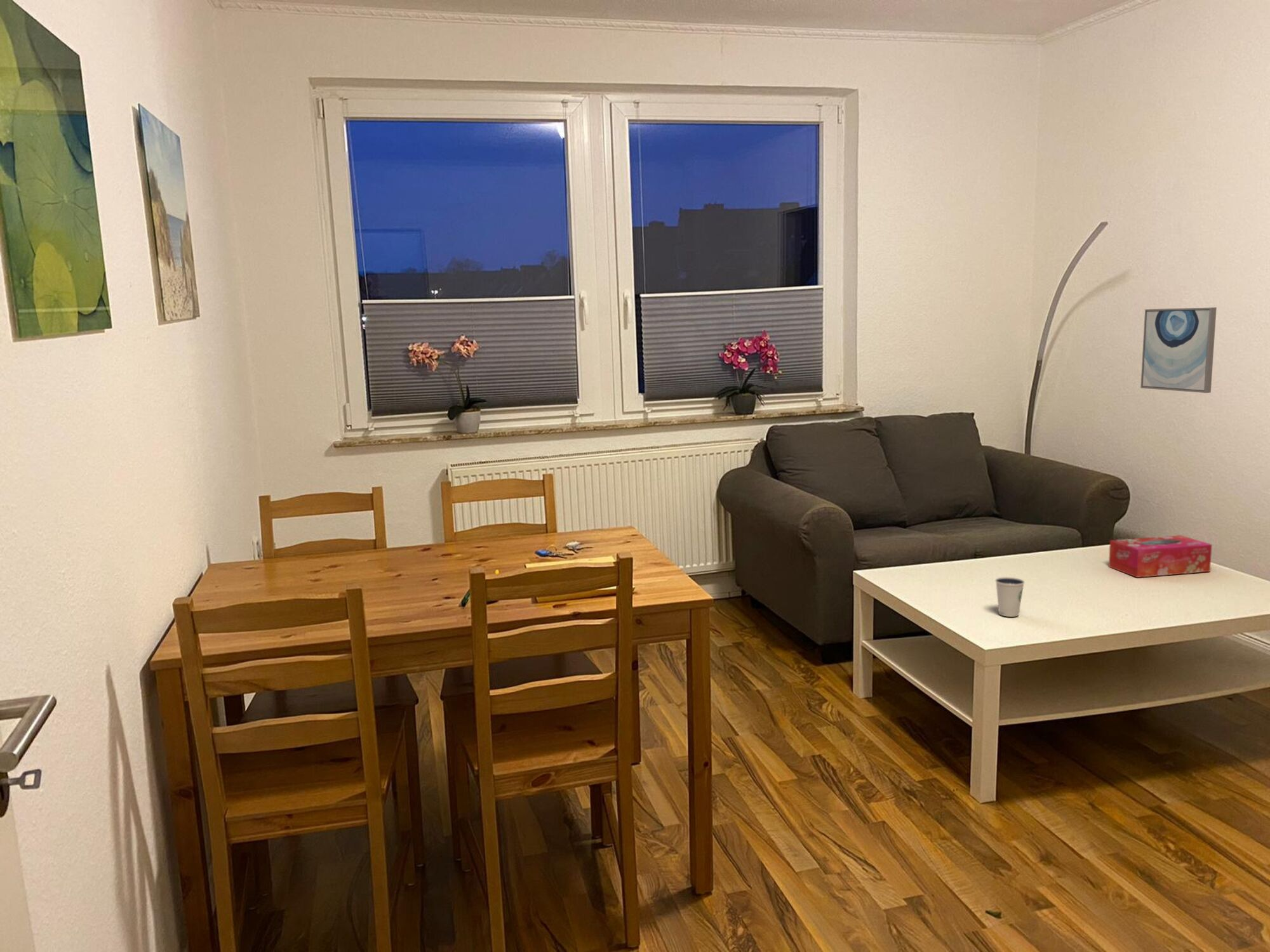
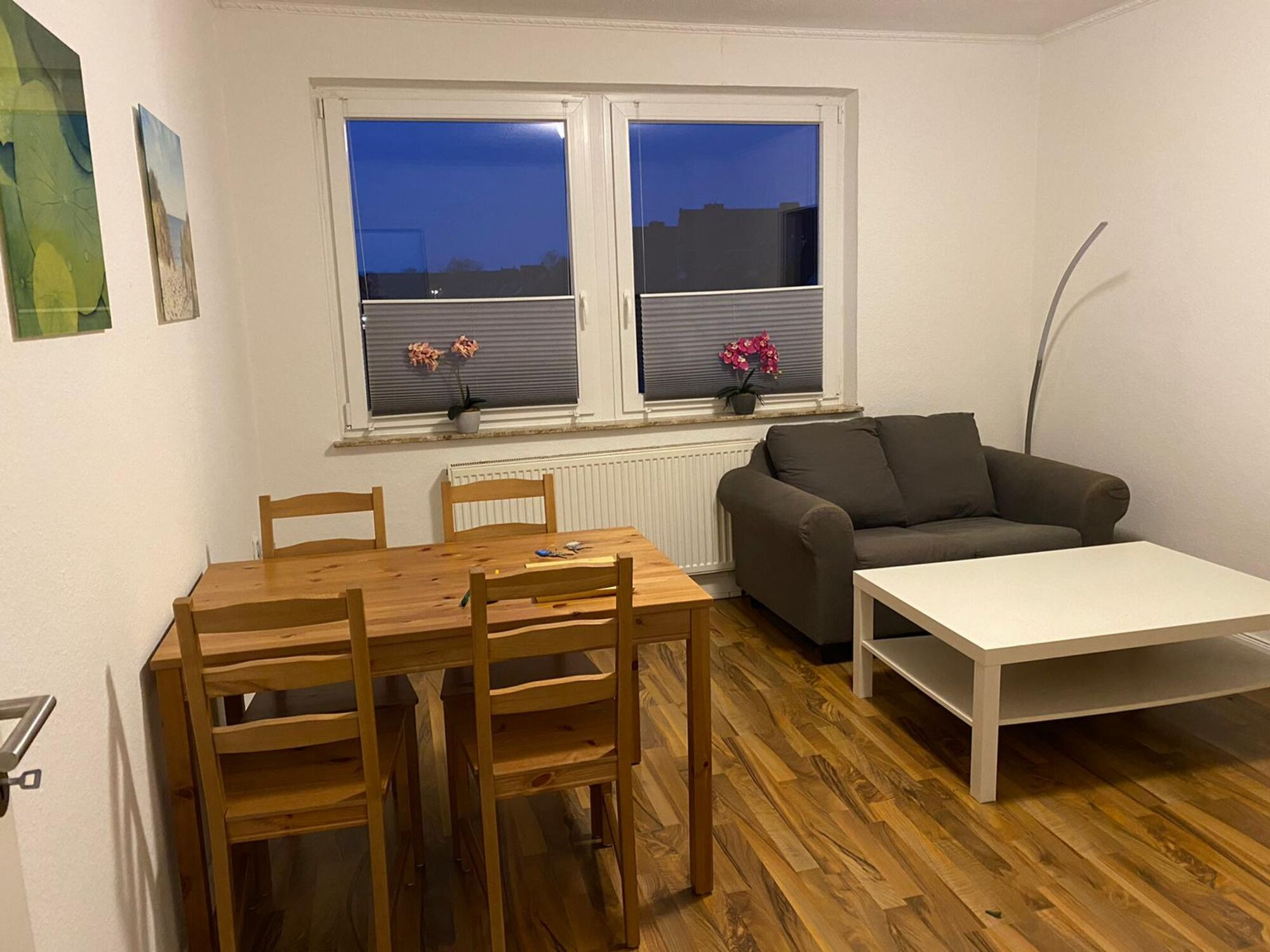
- wall art [1140,307,1217,393]
- tissue box [1108,534,1213,578]
- dixie cup [994,576,1026,618]
